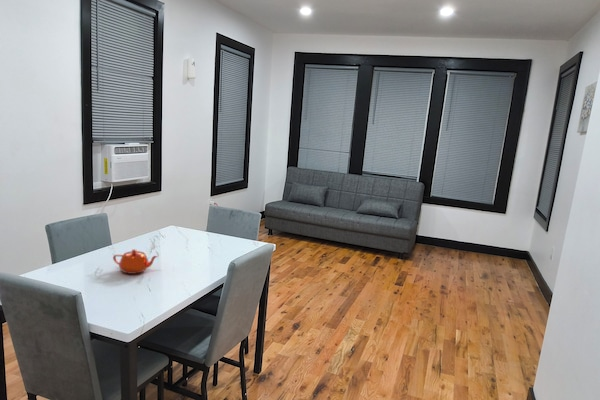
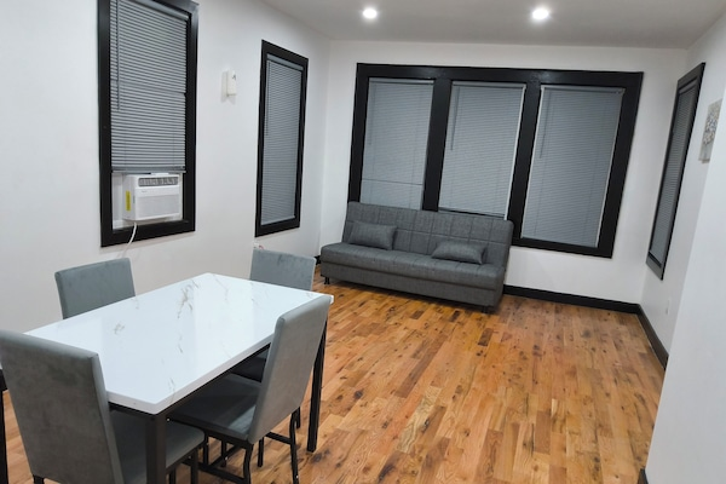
- teapot [112,248,159,275]
